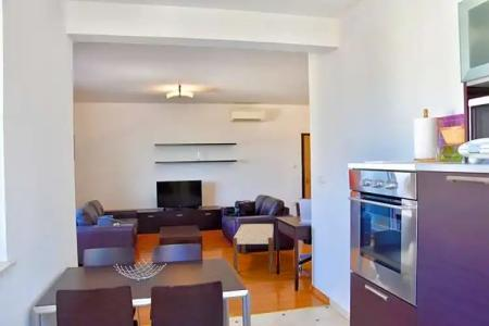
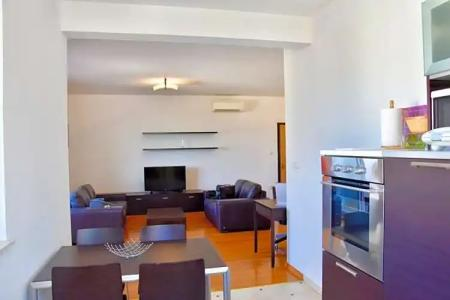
- bench [231,223,275,275]
